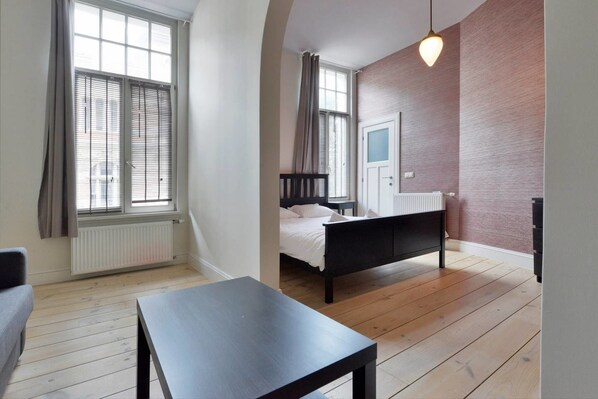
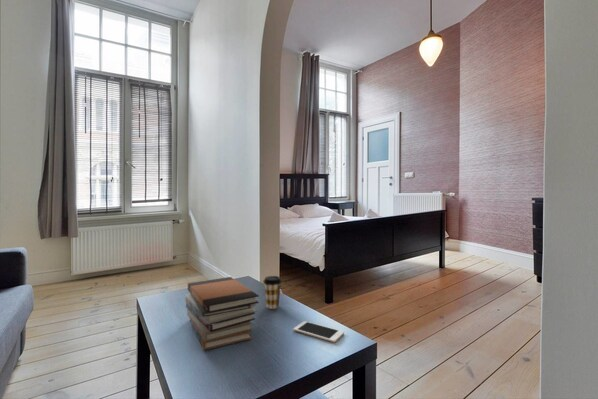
+ cell phone [293,320,345,343]
+ coffee cup [262,275,283,310]
+ book stack [184,276,260,351]
